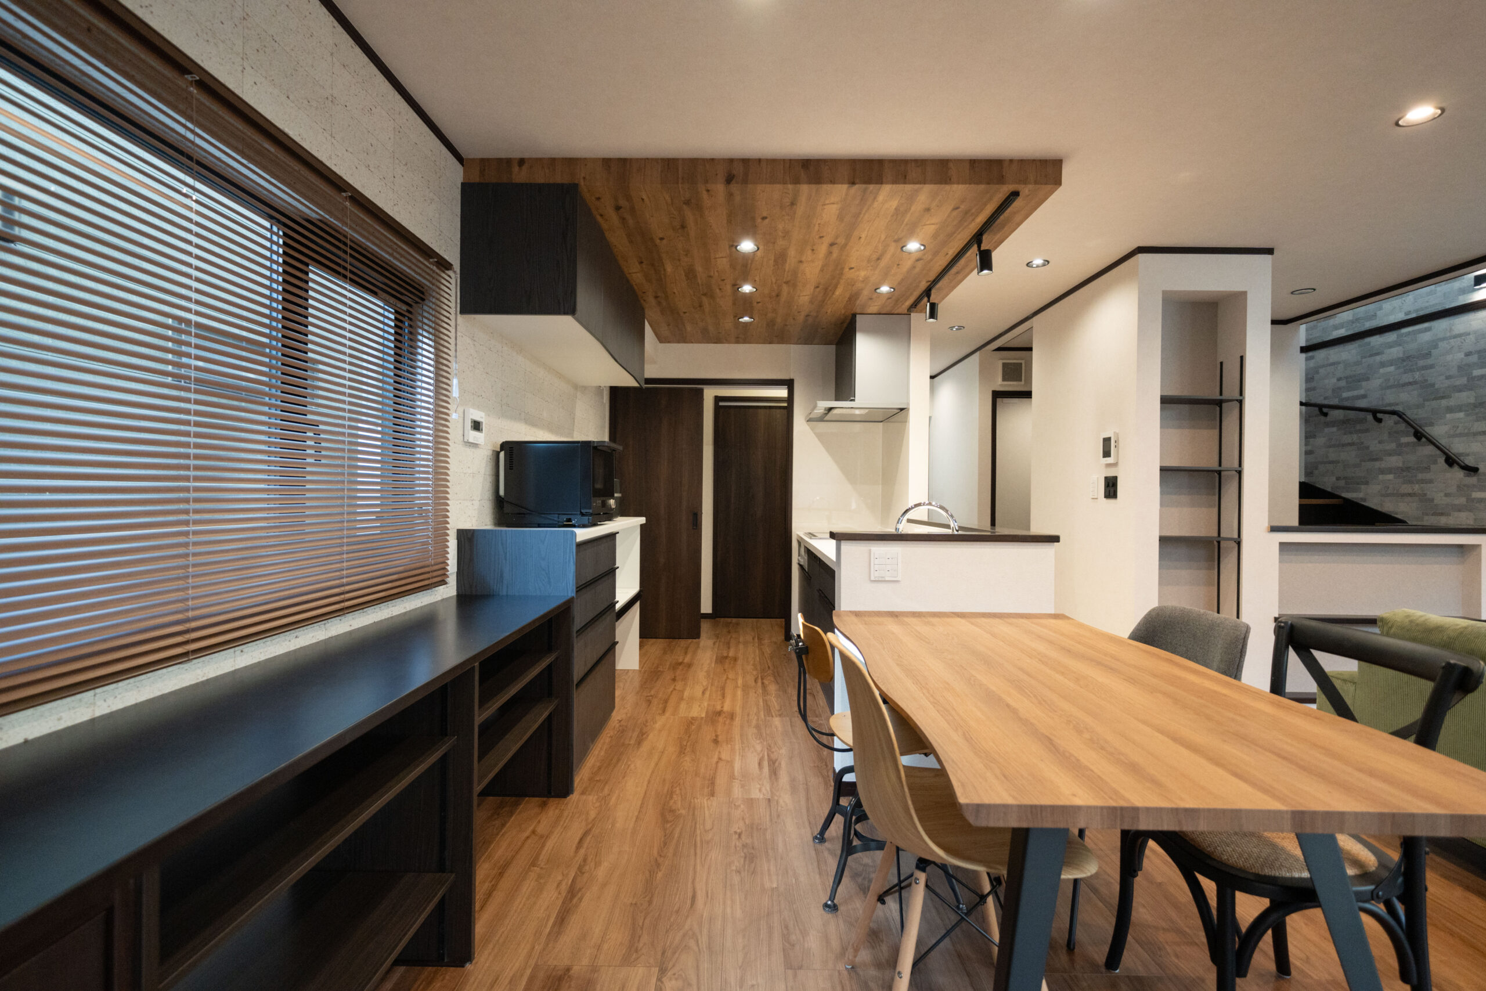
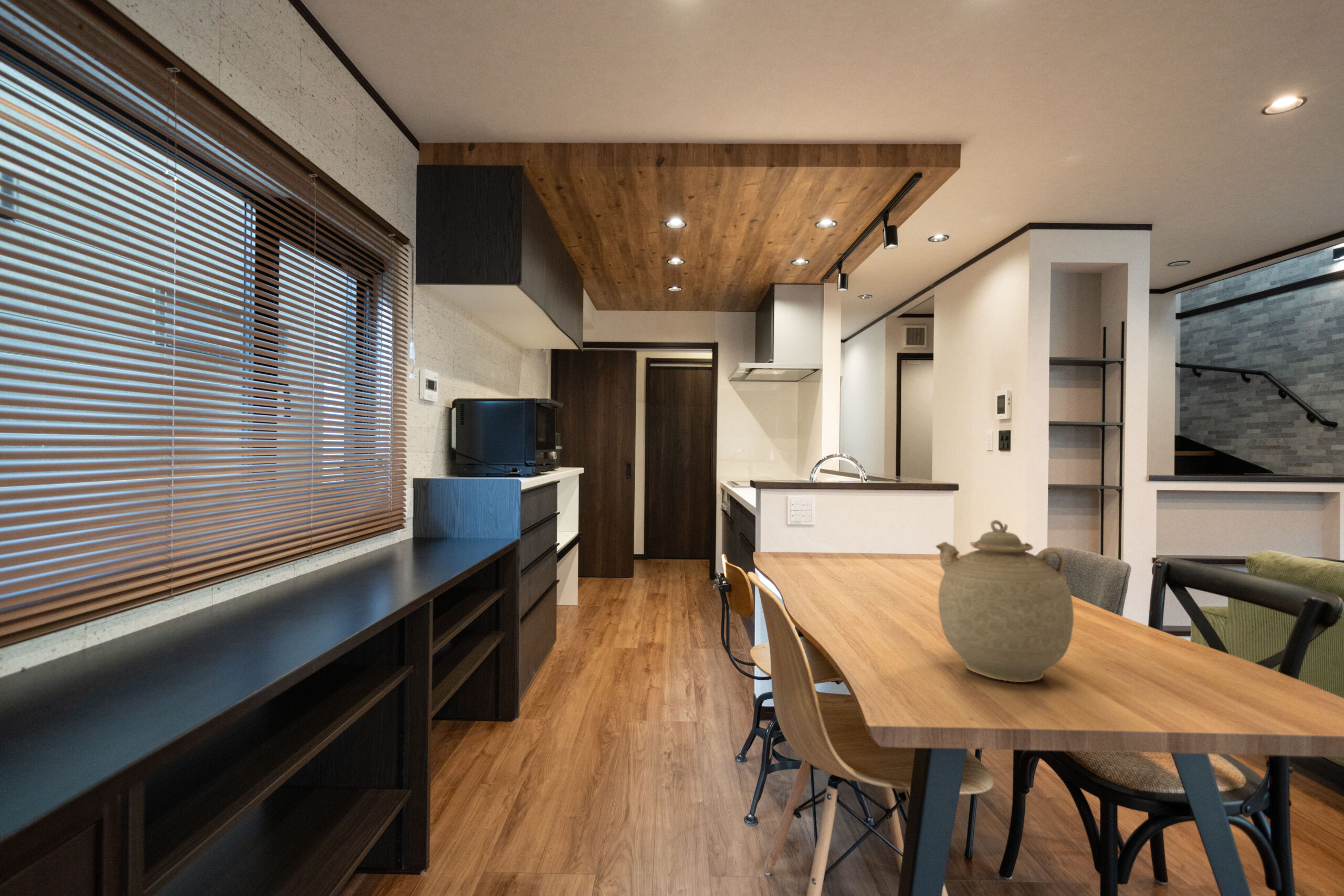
+ teapot [935,520,1074,683]
